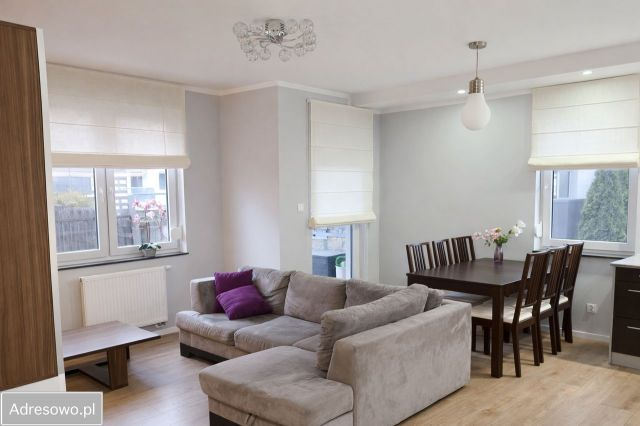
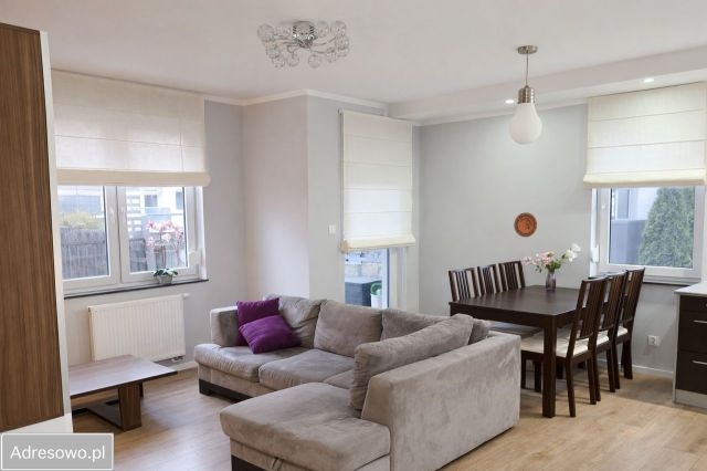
+ decorative plate [513,211,538,238]
